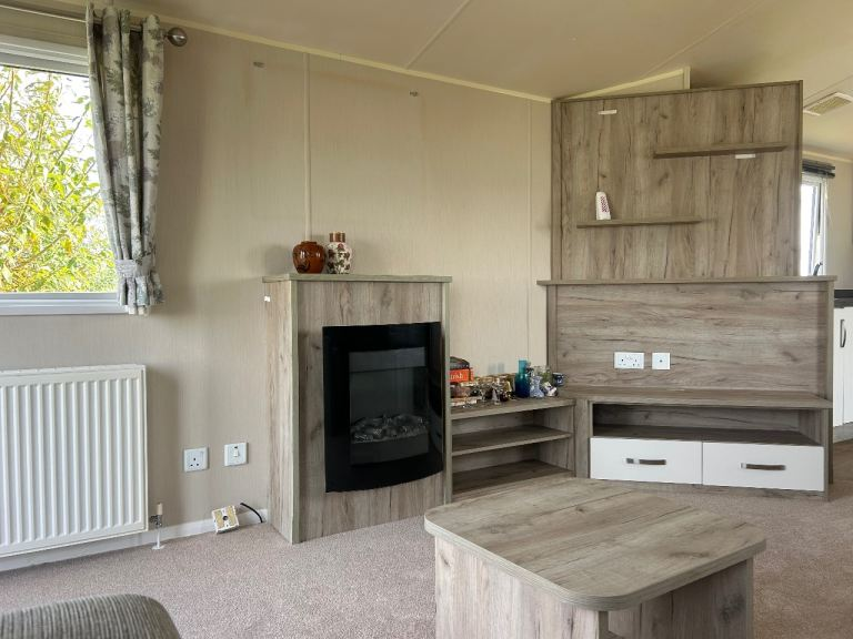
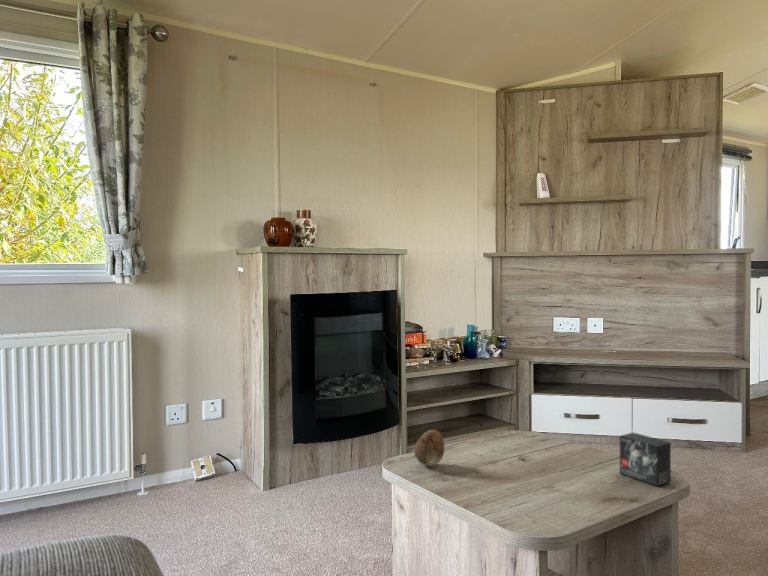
+ decorative egg [414,429,445,467]
+ small box [619,431,672,487]
